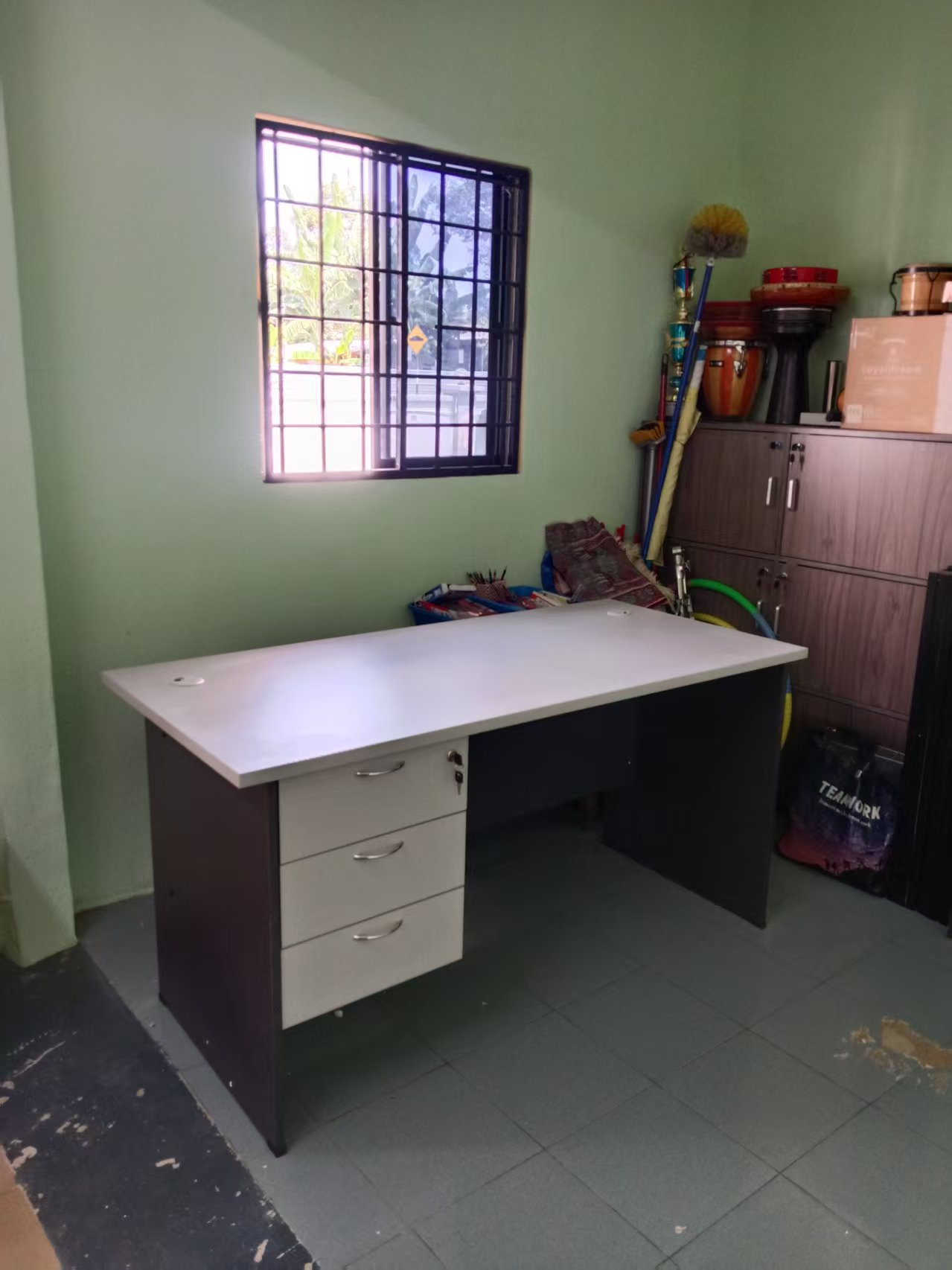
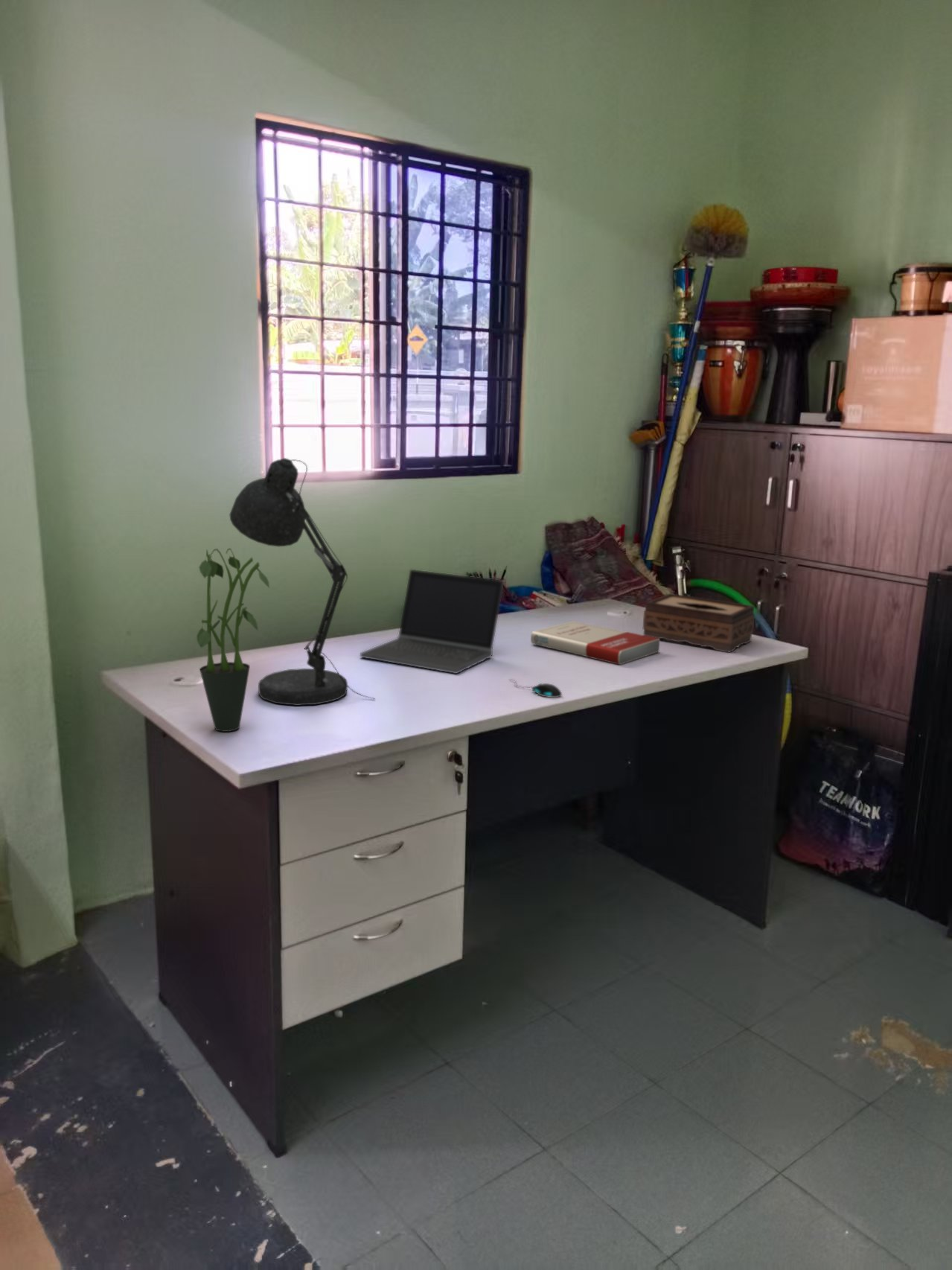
+ desk lamp [229,457,376,706]
+ mouse [508,678,563,698]
+ book [530,620,661,666]
+ laptop computer [360,569,505,674]
+ tissue box [642,593,755,654]
+ potted plant [196,547,270,733]
